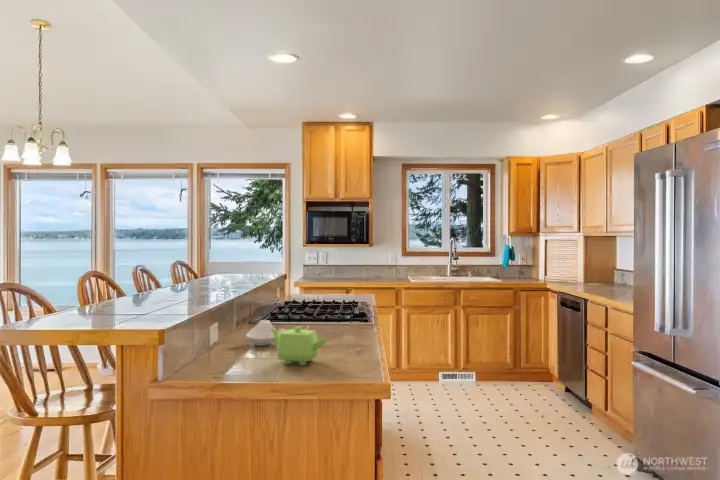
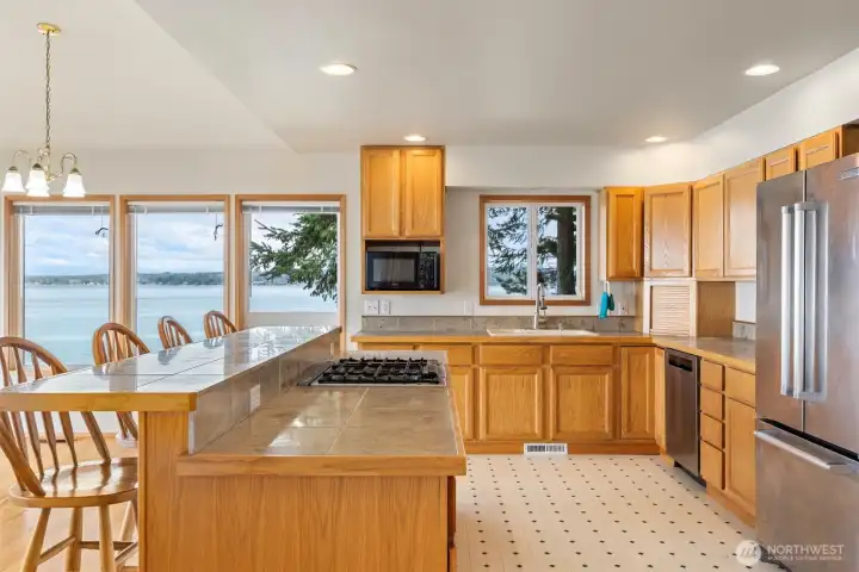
- spoon rest [245,319,276,347]
- teapot [269,326,328,366]
